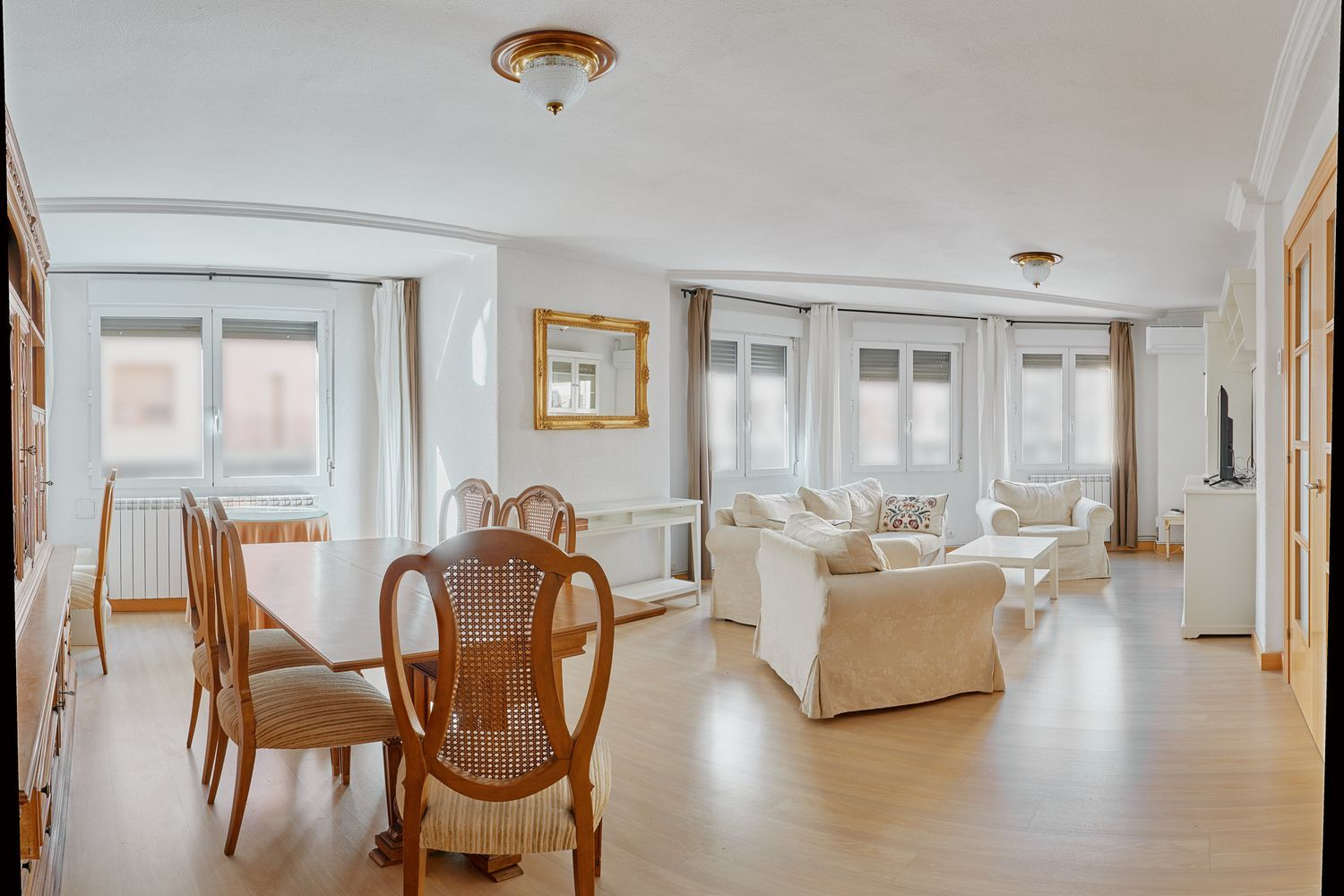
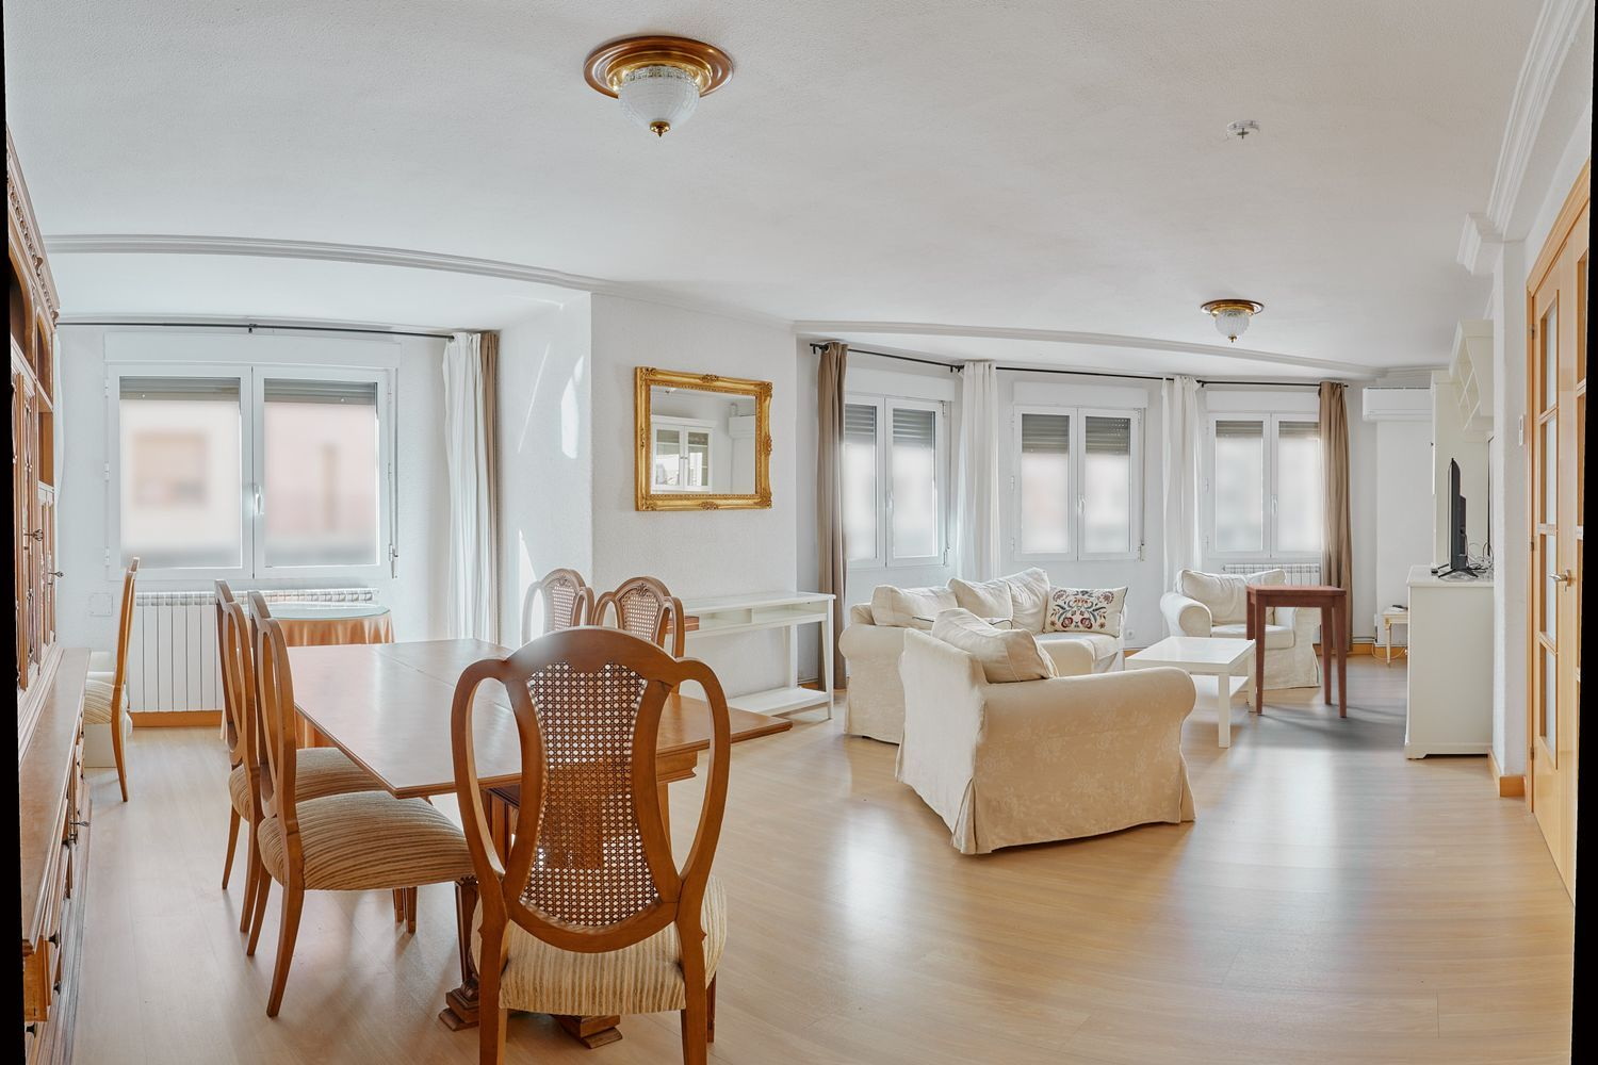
+ smoke detector [1223,118,1264,143]
+ side table [1245,584,1347,718]
